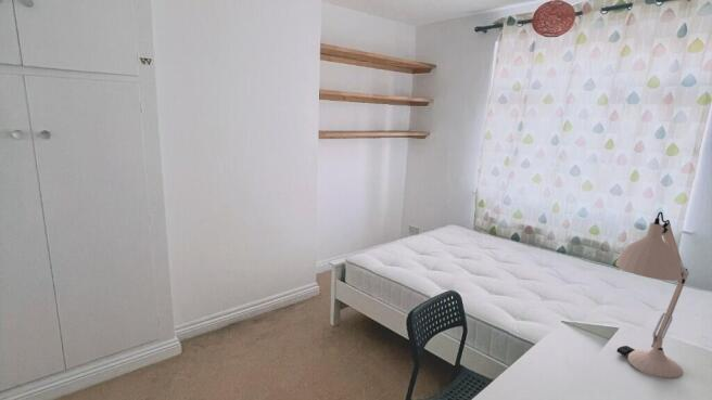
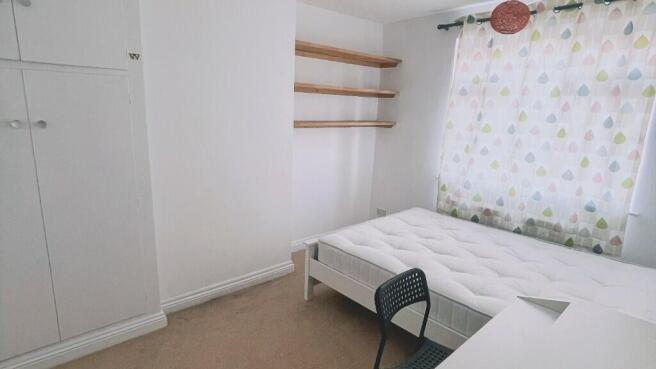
- desk lamp [614,211,690,378]
